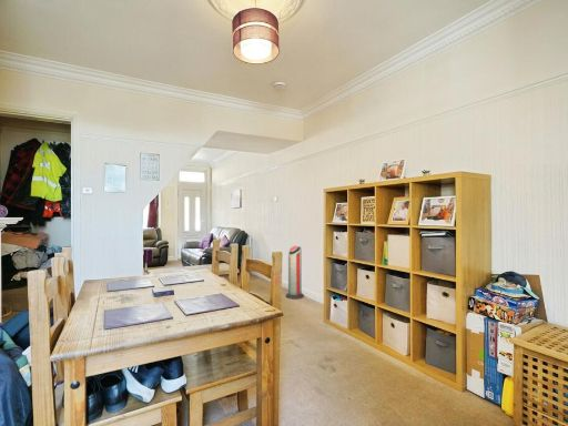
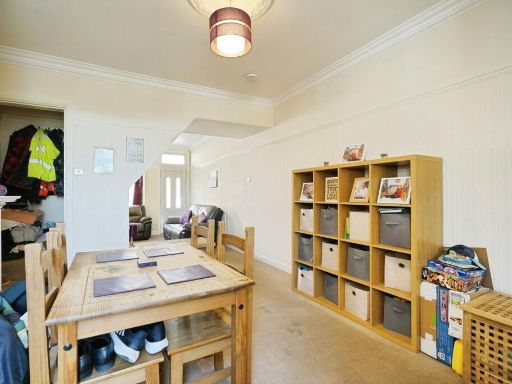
- air purifier [285,245,305,301]
